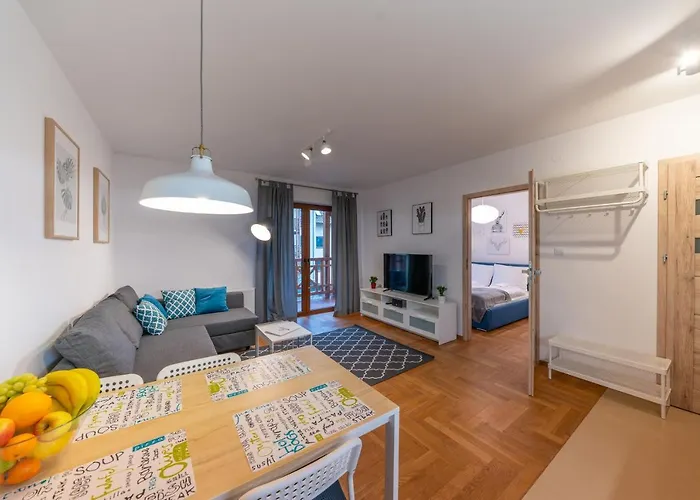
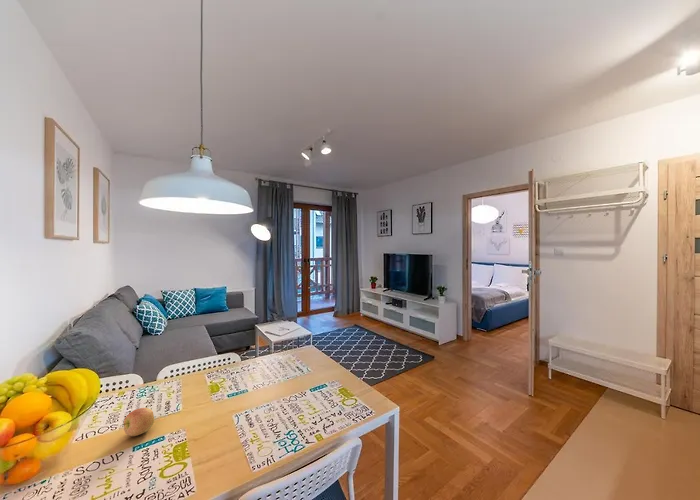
+ apple [121,407,155,437]
